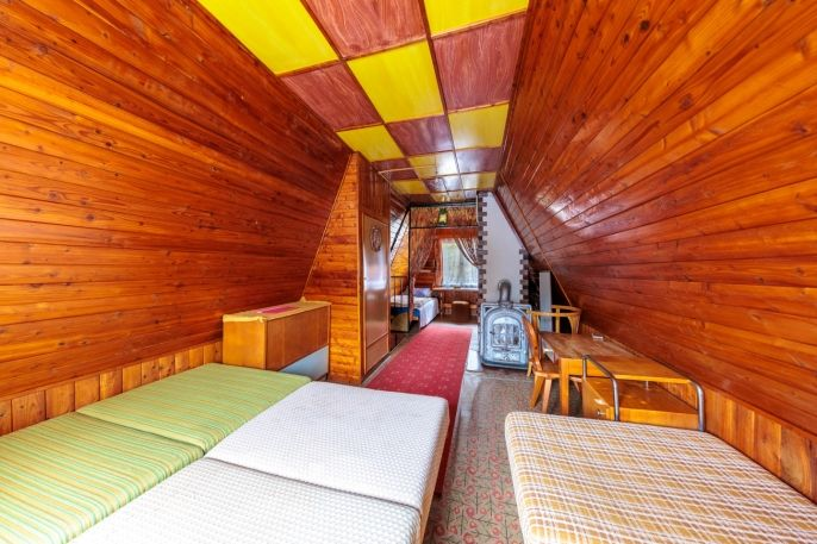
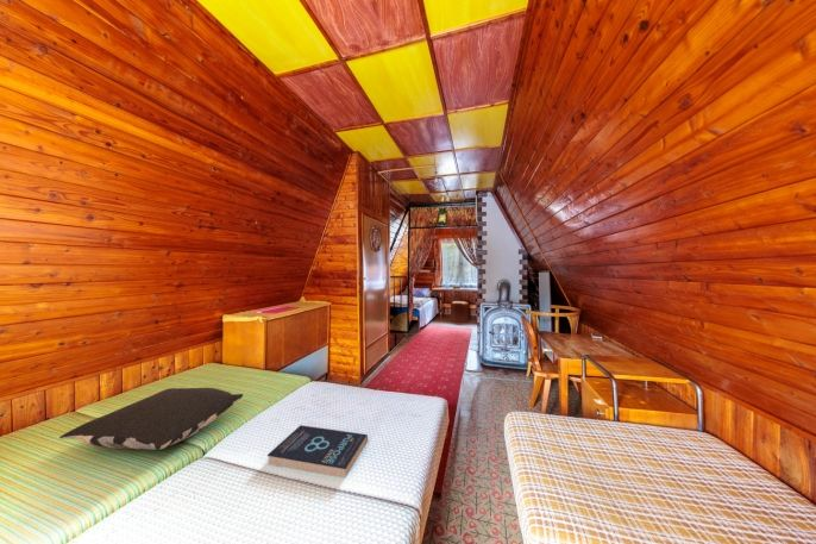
+ pillow [58,387,244,451]
+ book [266,424,369,479]
